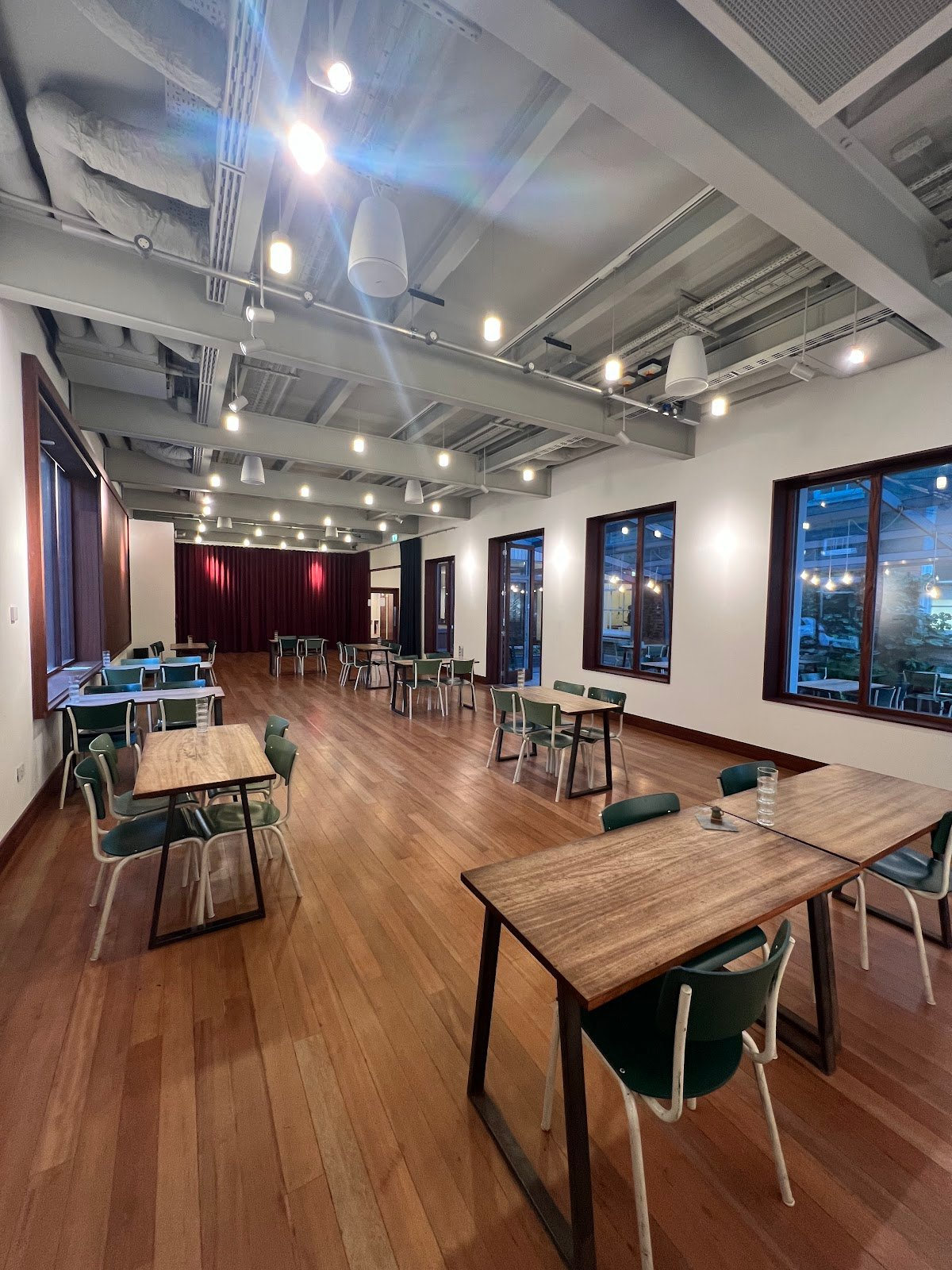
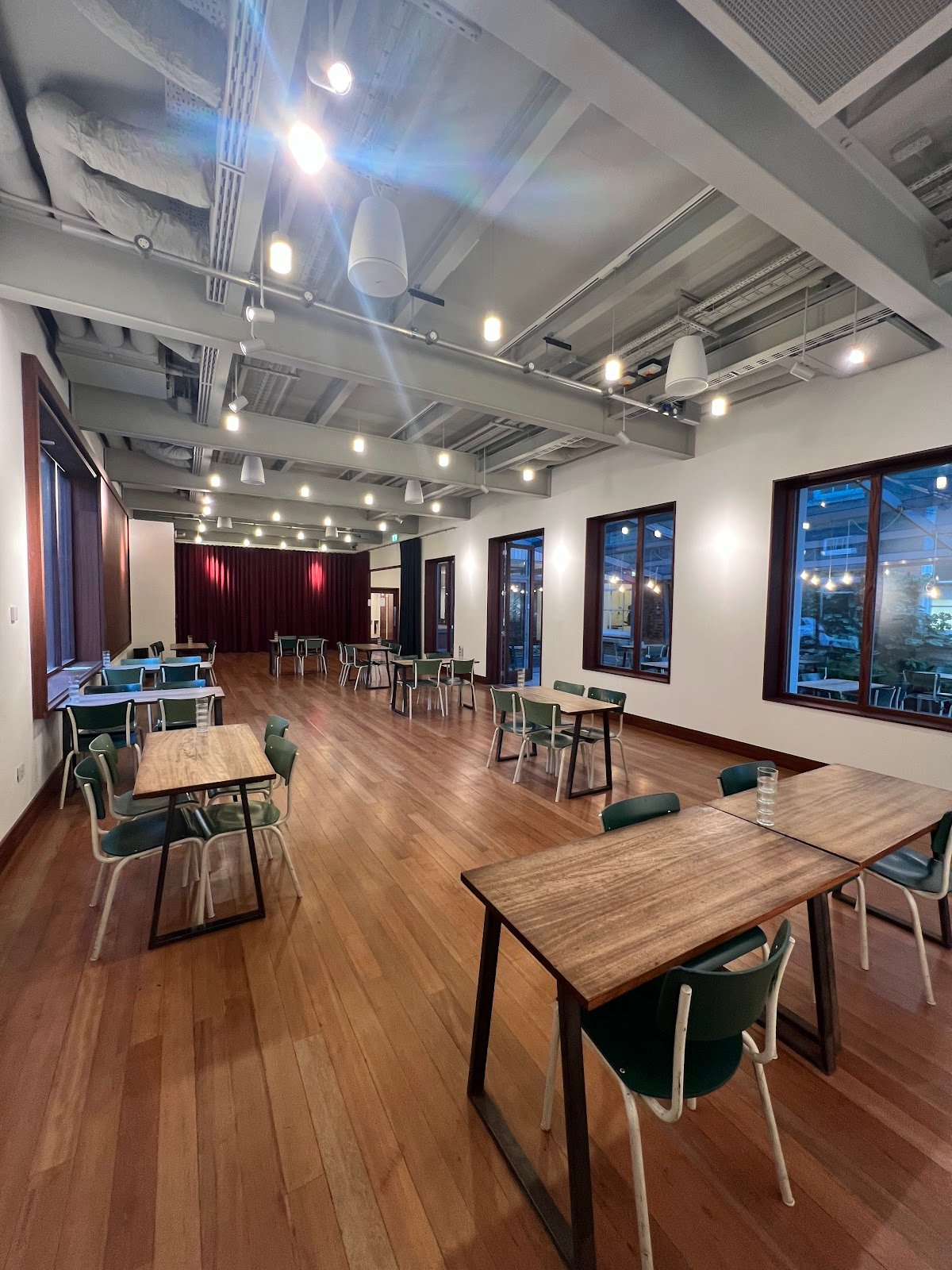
- teapot [694,805,739,832]
